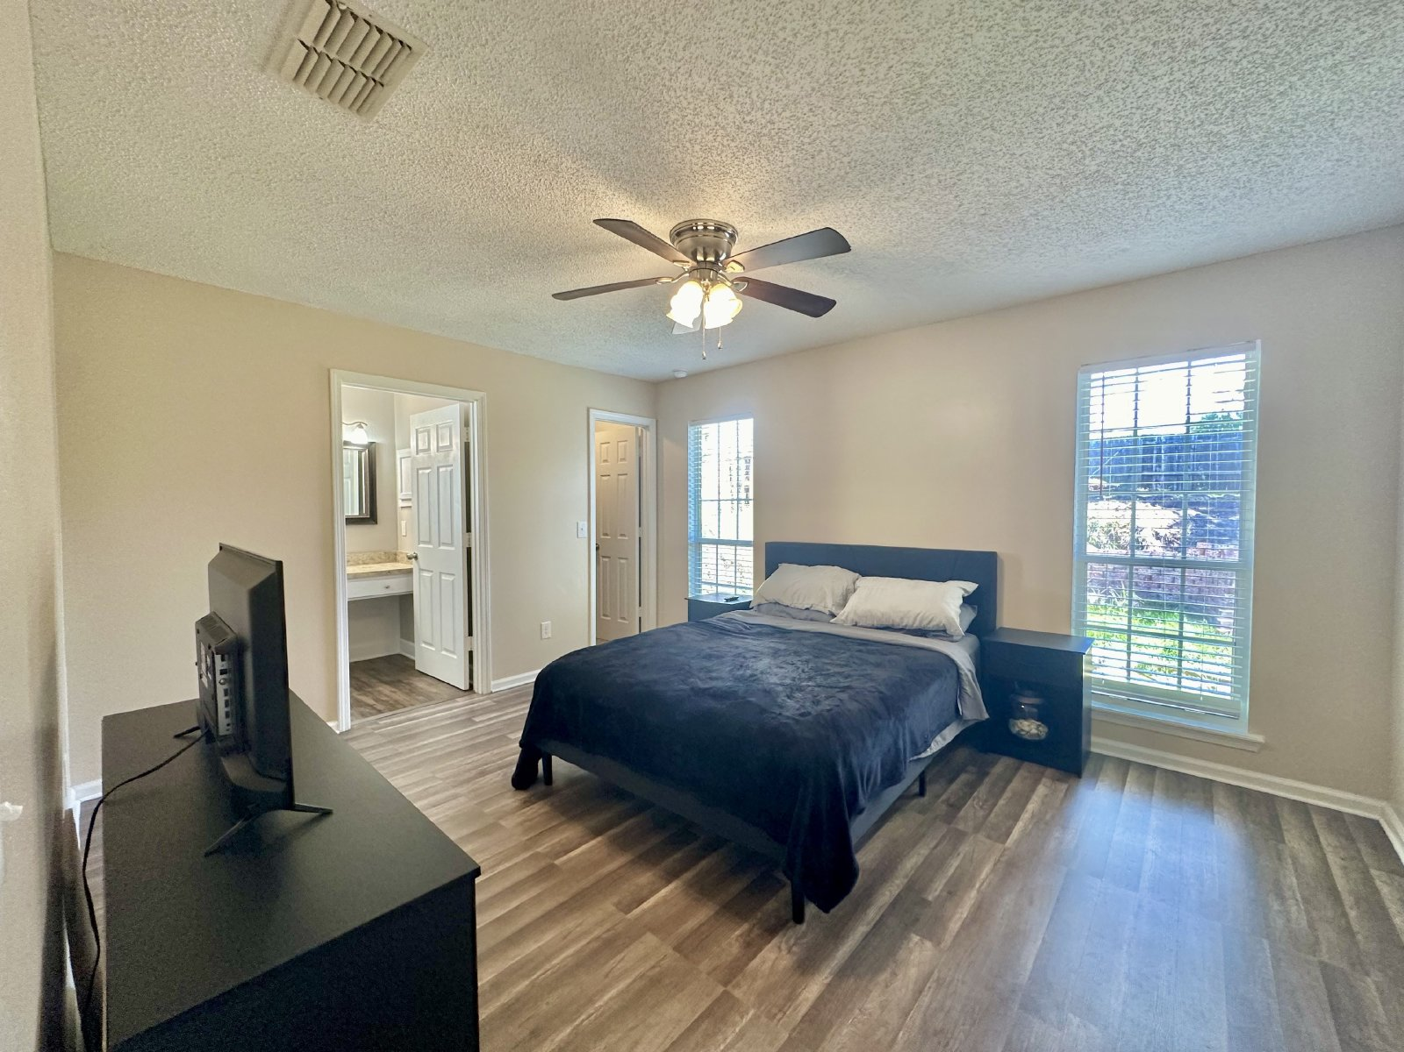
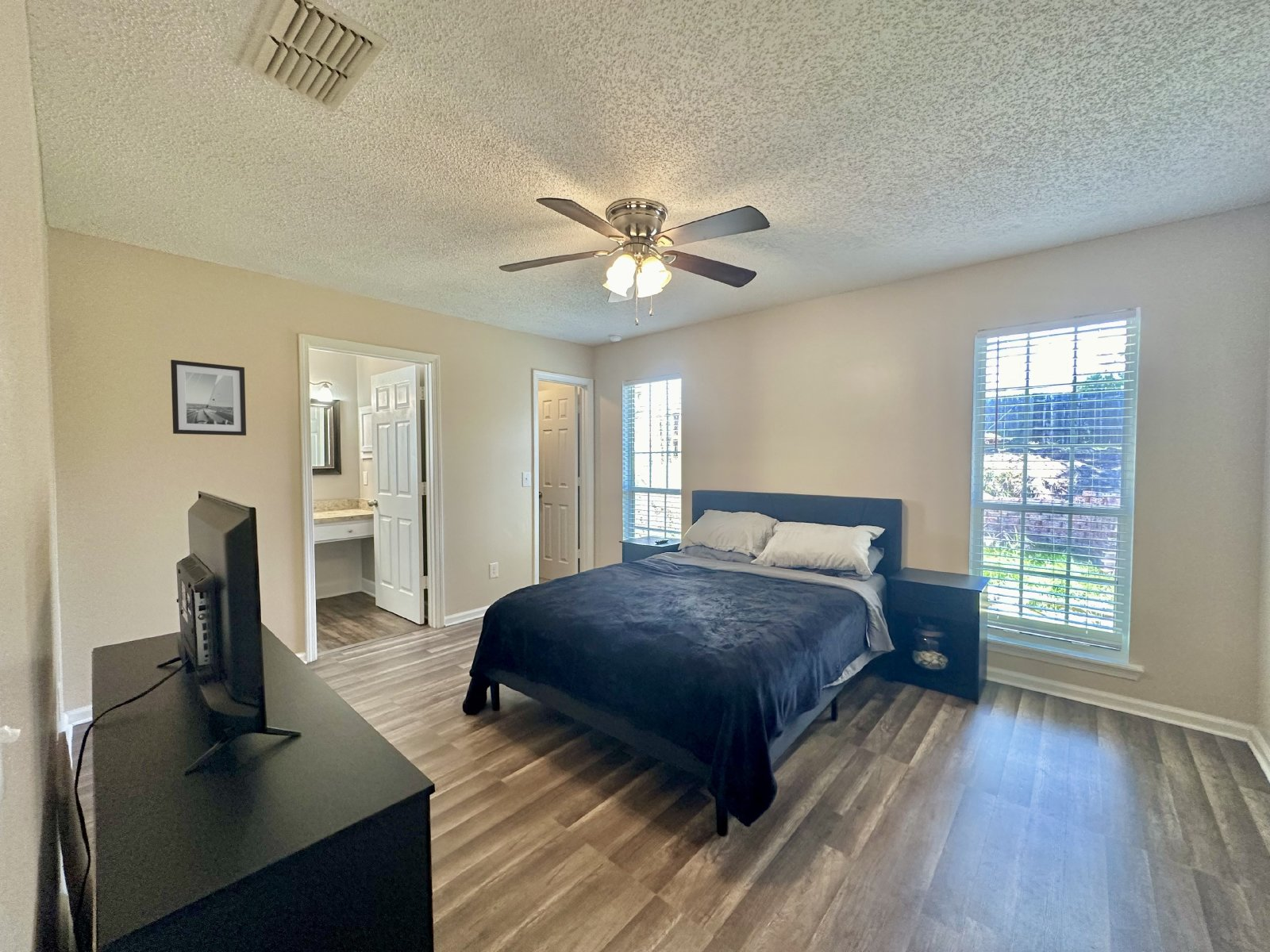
+ wall art [170,359,247,436]
